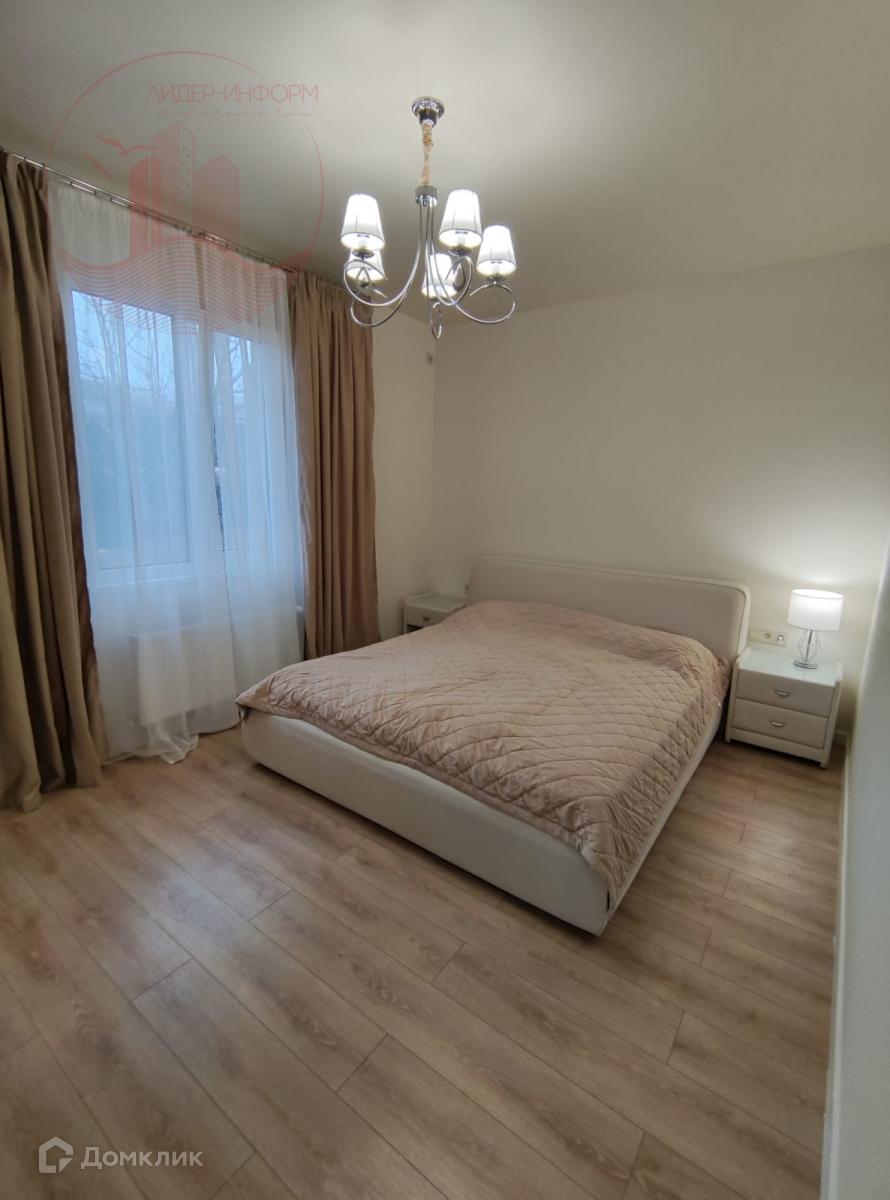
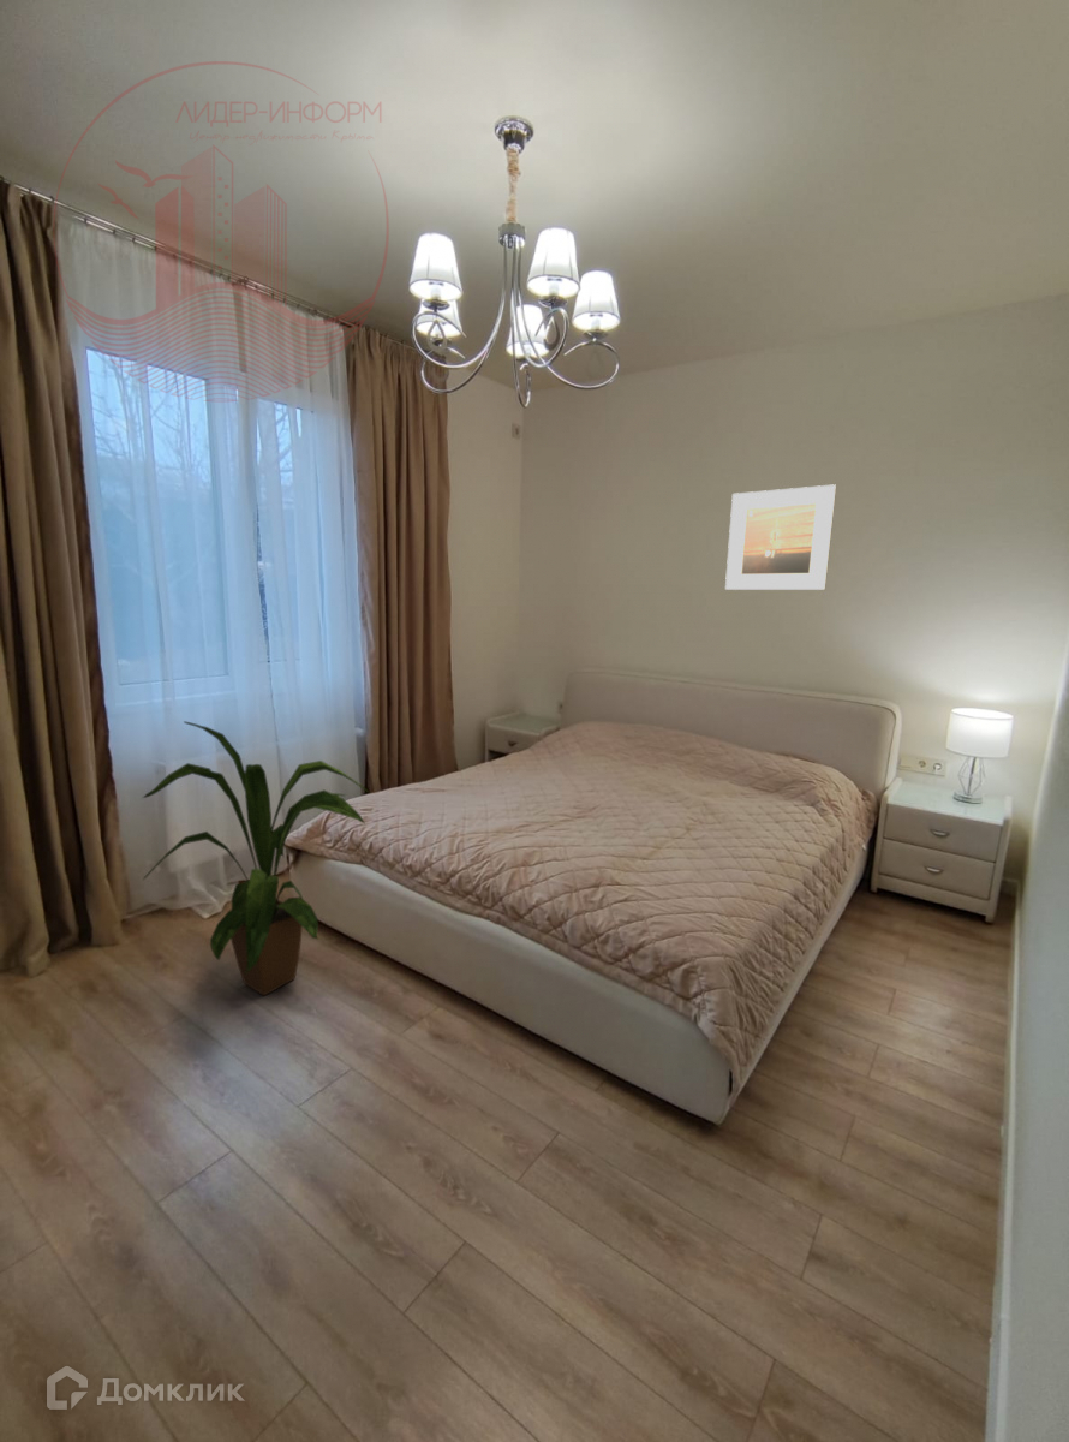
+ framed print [724,483,837,591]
+ house plant [142,720,369,996]
